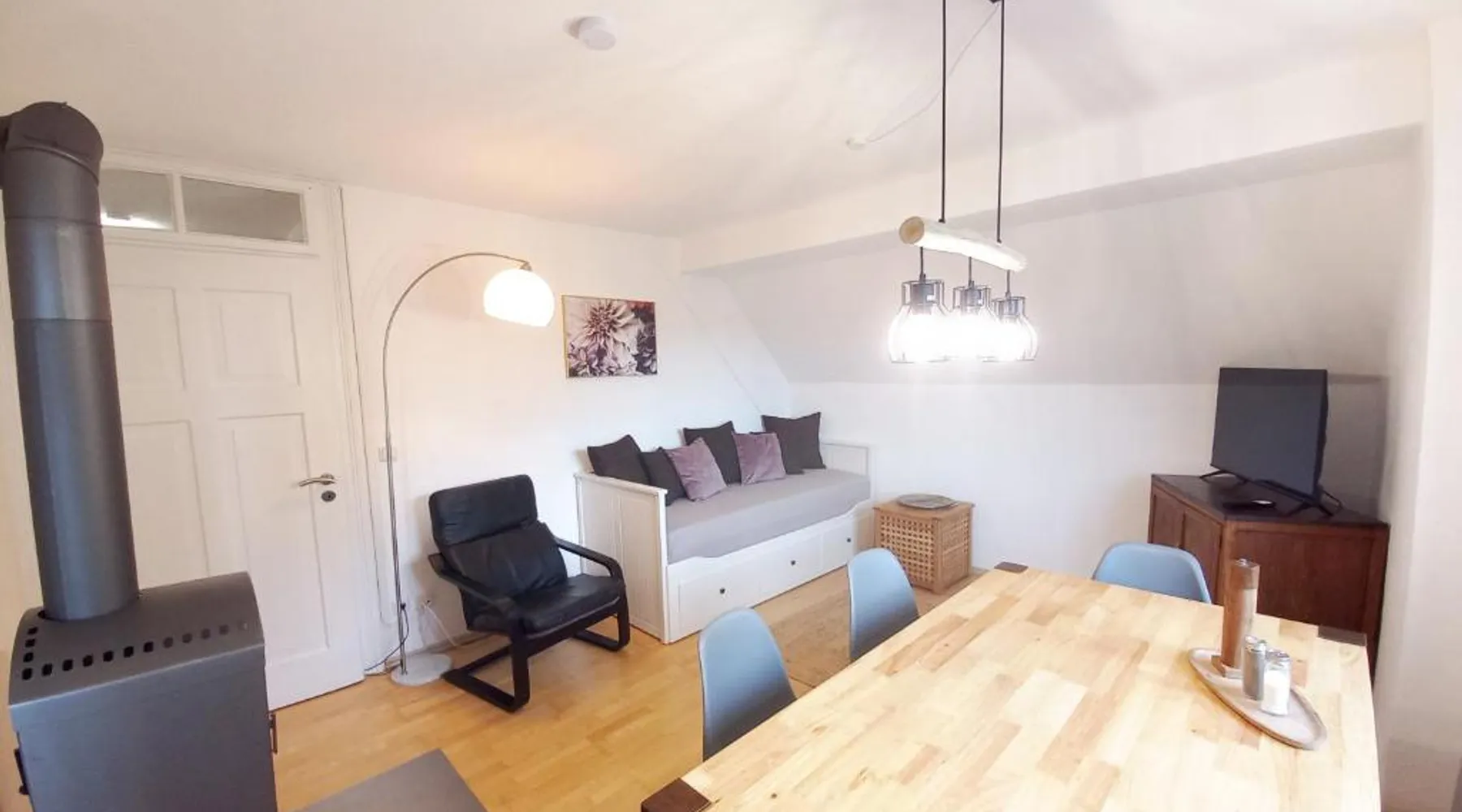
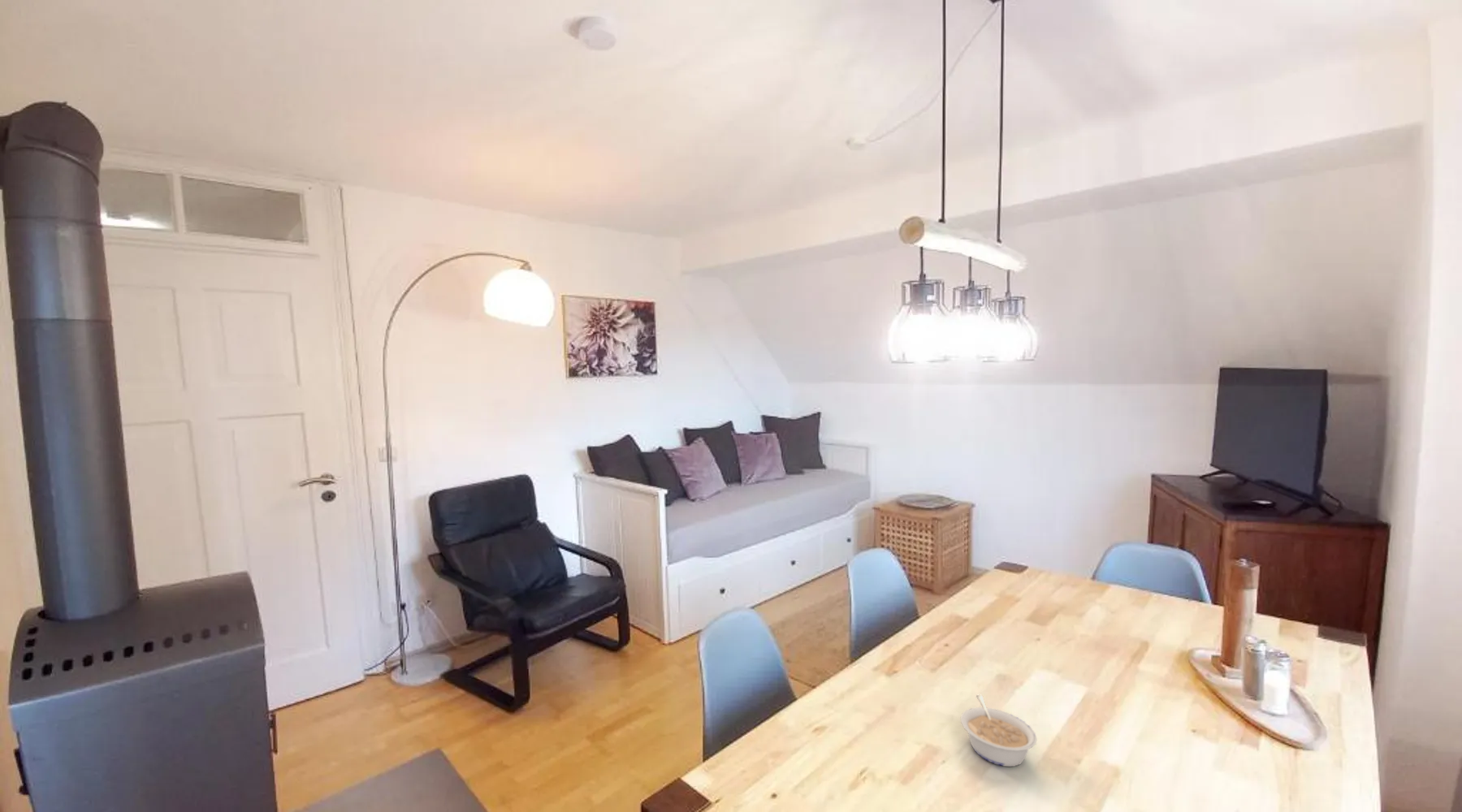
+ legume [960,693,1038,767]
